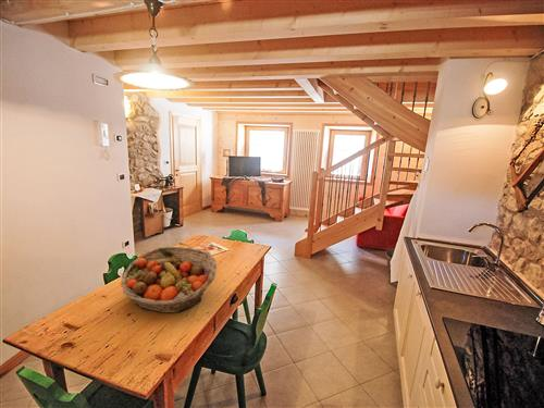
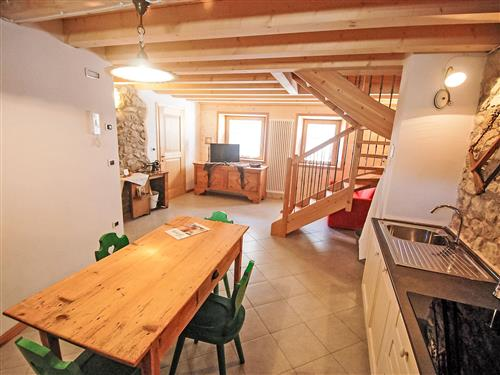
- fruit basket [120,246,218,314]
